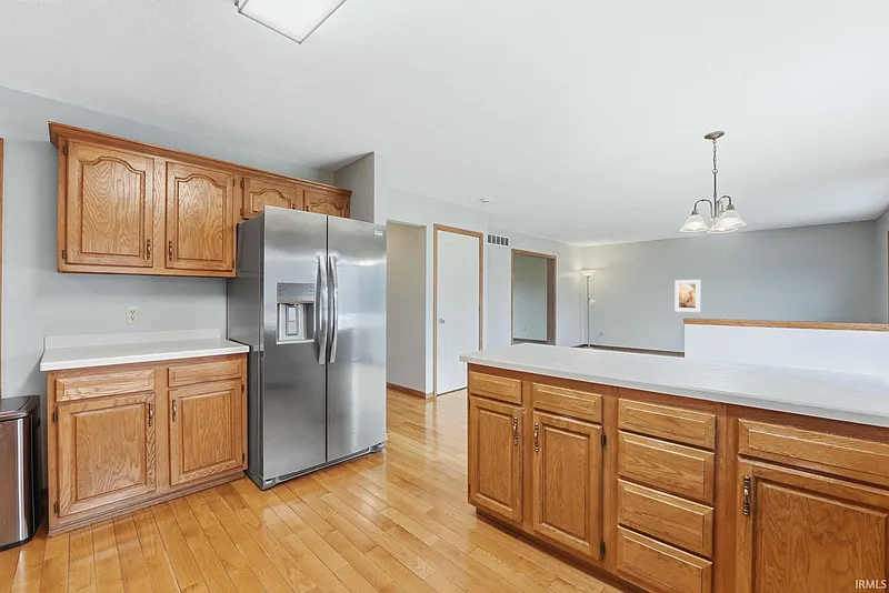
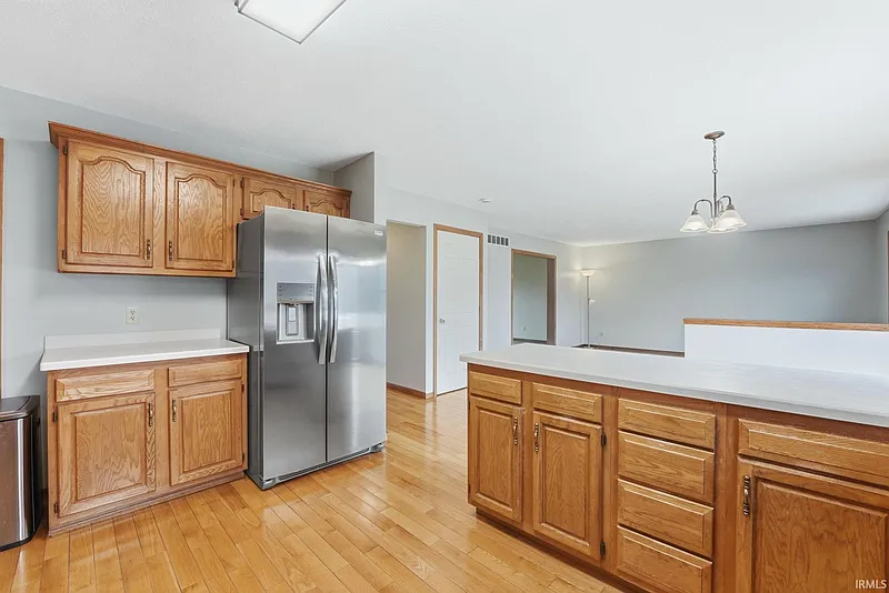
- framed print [673,279,701,313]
